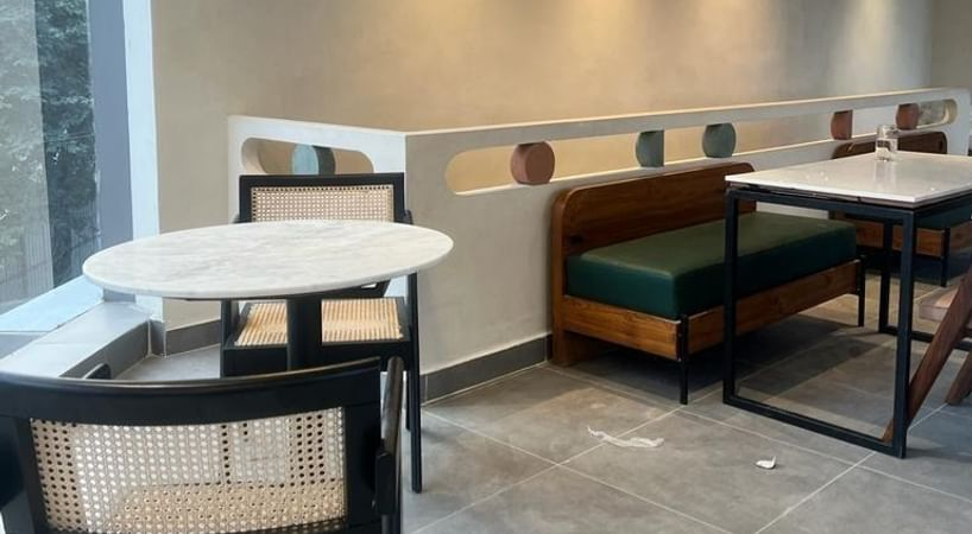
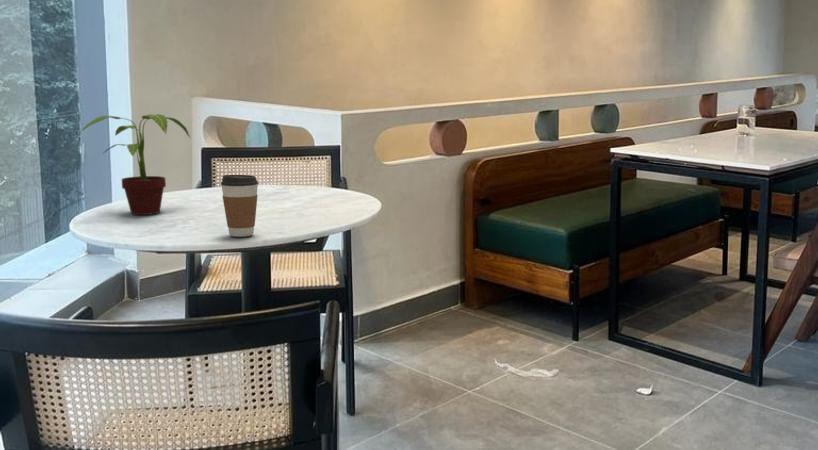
+ potted plant [80,113,191,216]
+ coffee cup [220,174,259,238]
